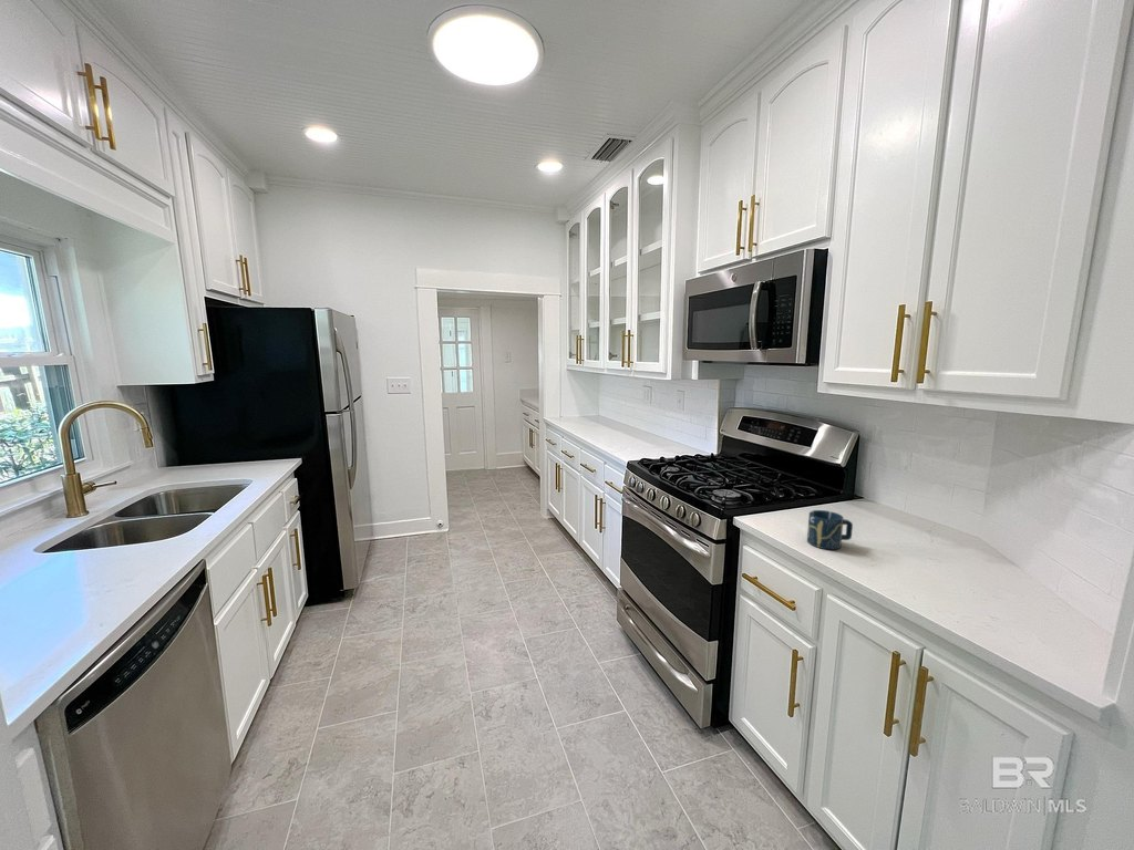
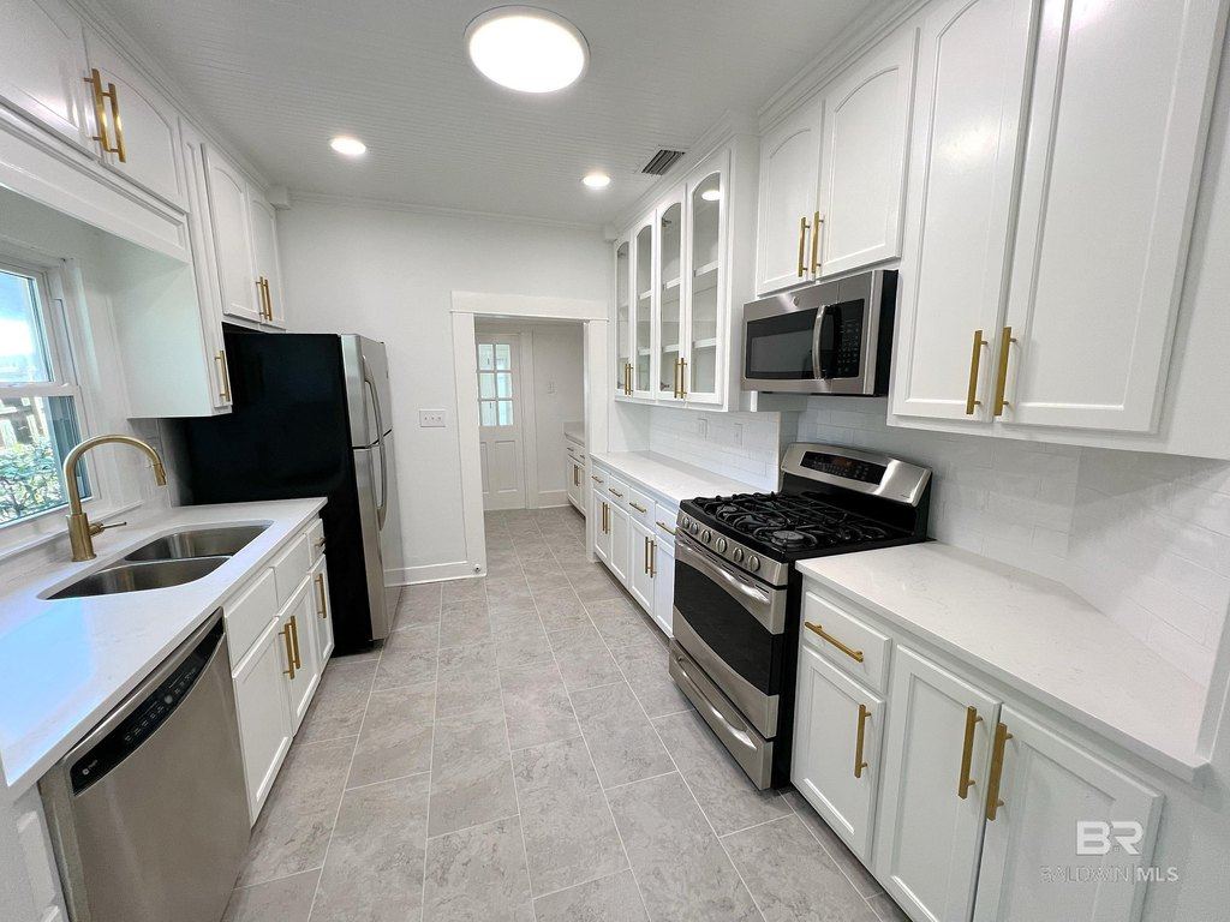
- cup [806,509,854,551]
